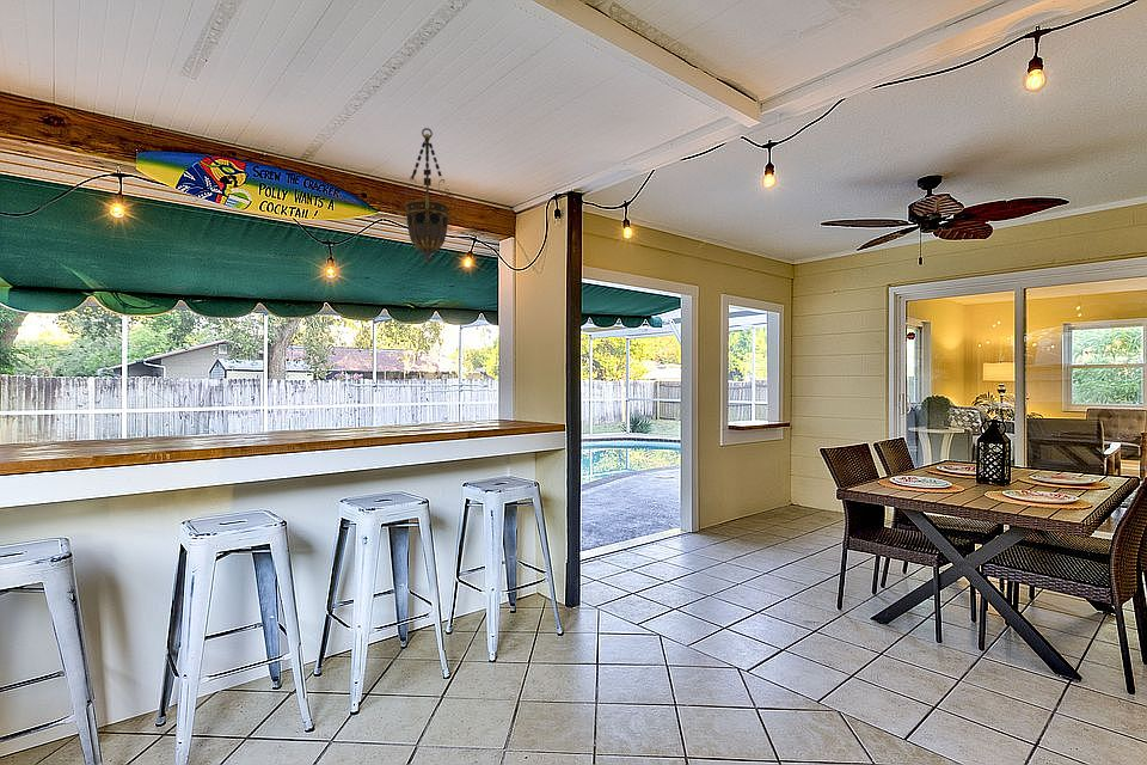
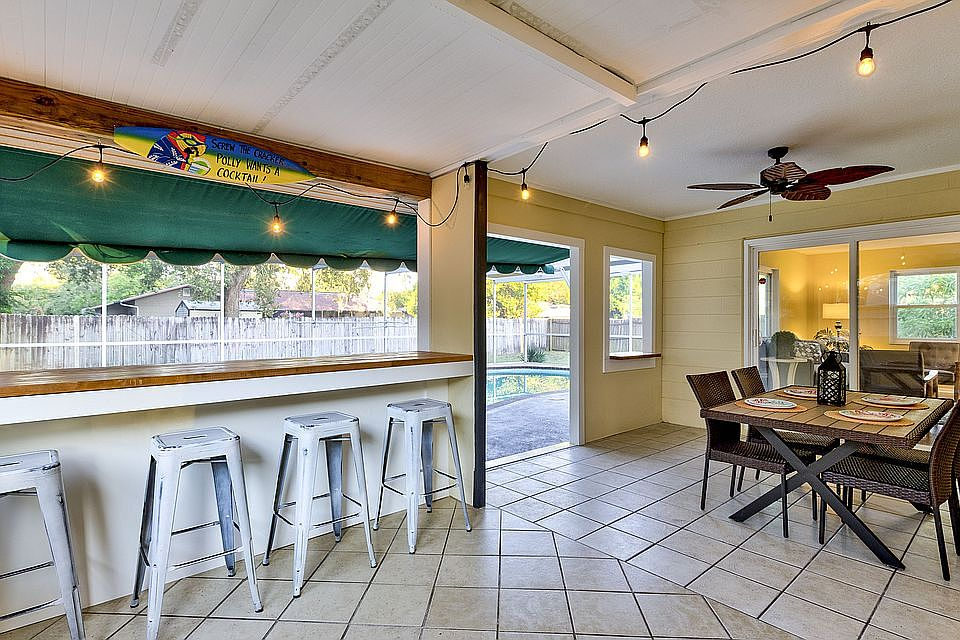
- hanging lantern [394,127,460,264]
